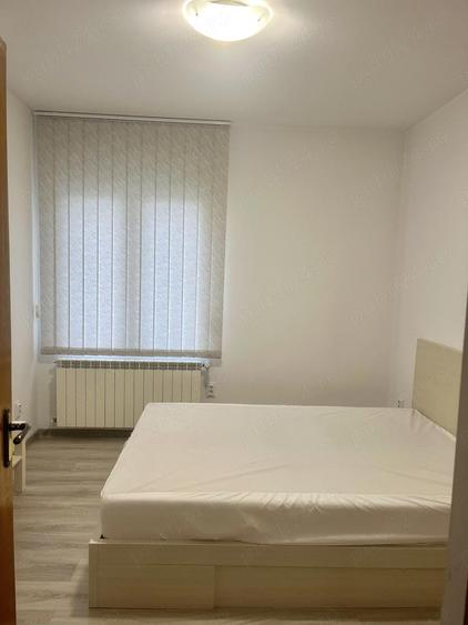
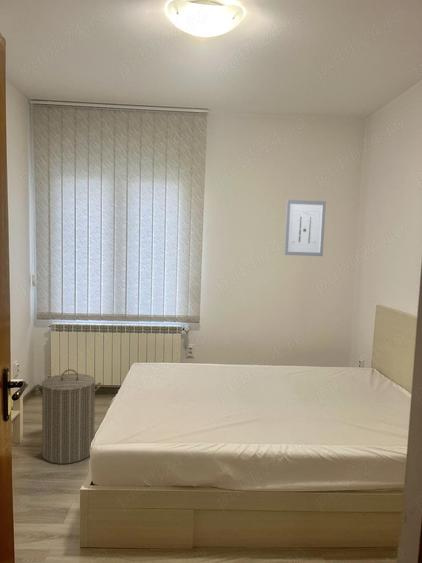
+ laundry hamper [34,368,102,465]
+ wall art [283,199,327,257]
